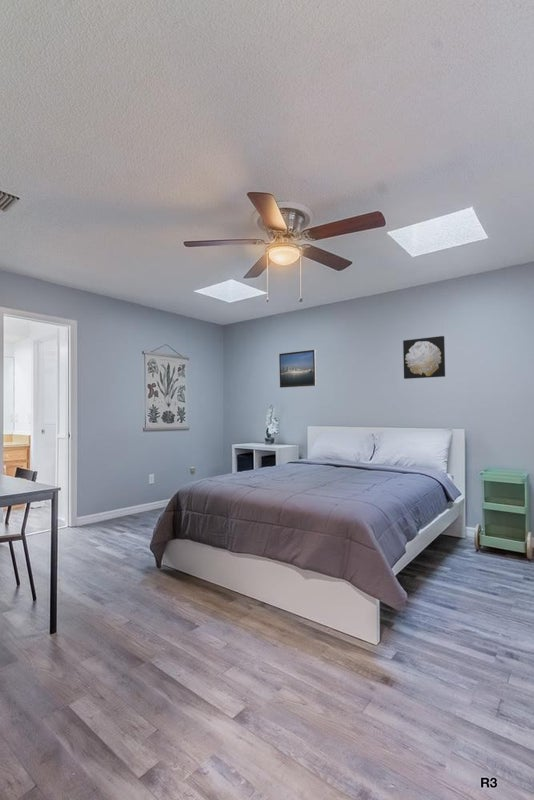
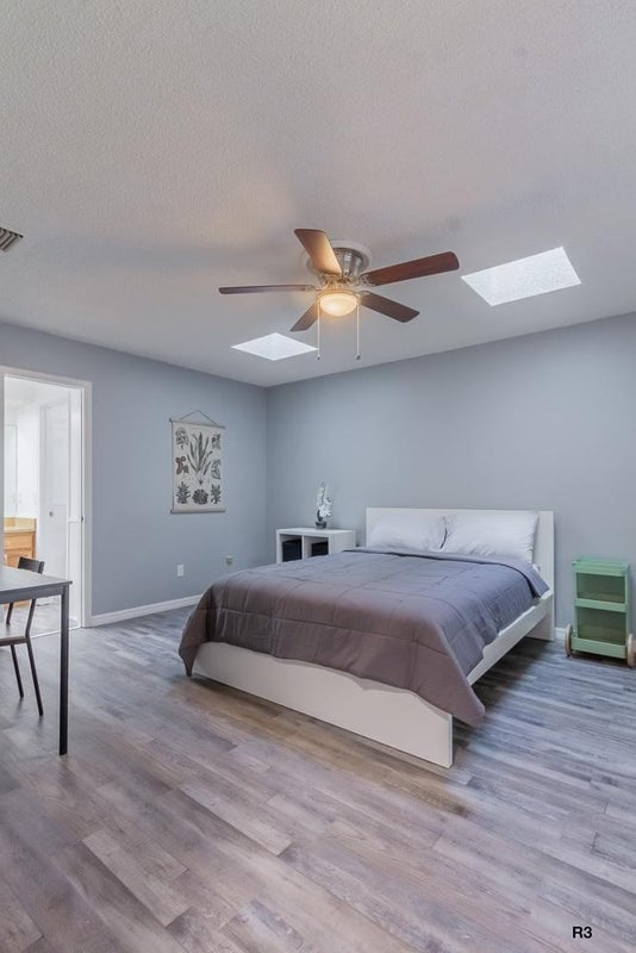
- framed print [278,348,318,389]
- wall art [402,335,446,380]
